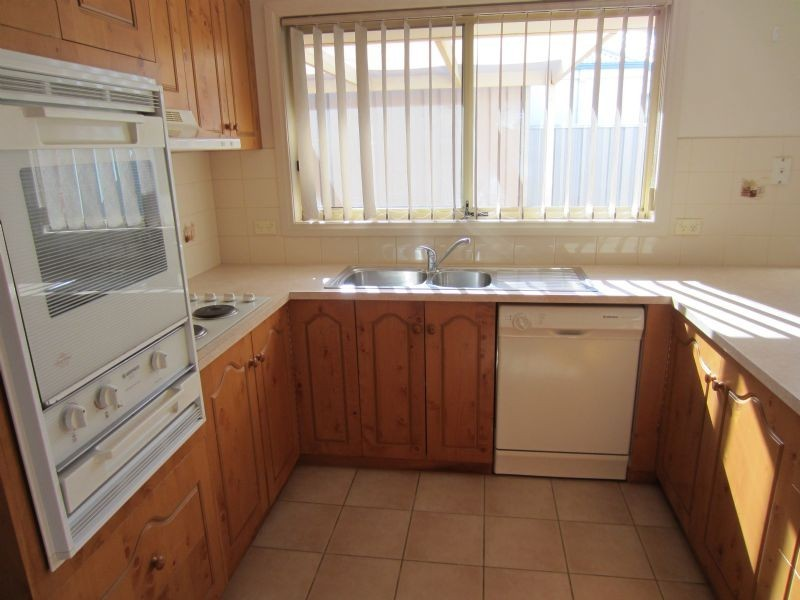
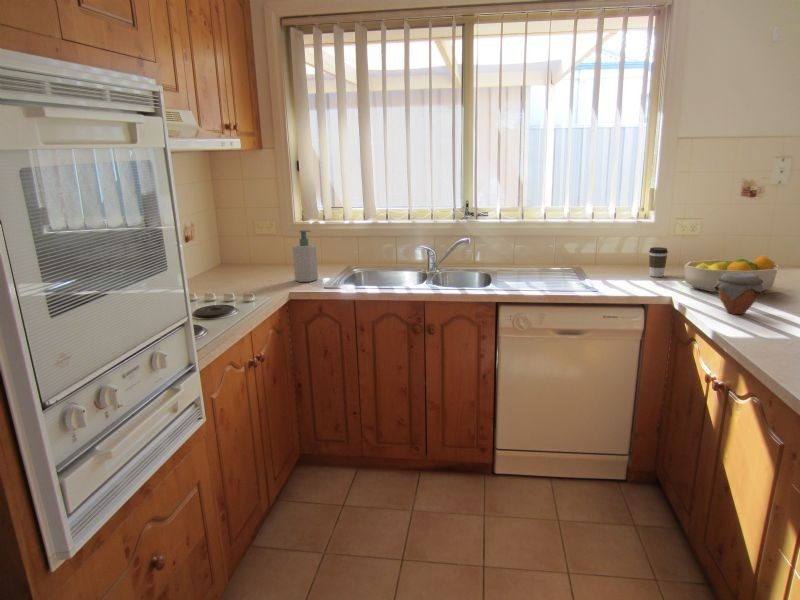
+ soap bottle [292,229,319,283]
+ jar [714,272,765,315]
+ fruit bowl [683,254,780,293]
+ coffee cup [648,246,669,278]
